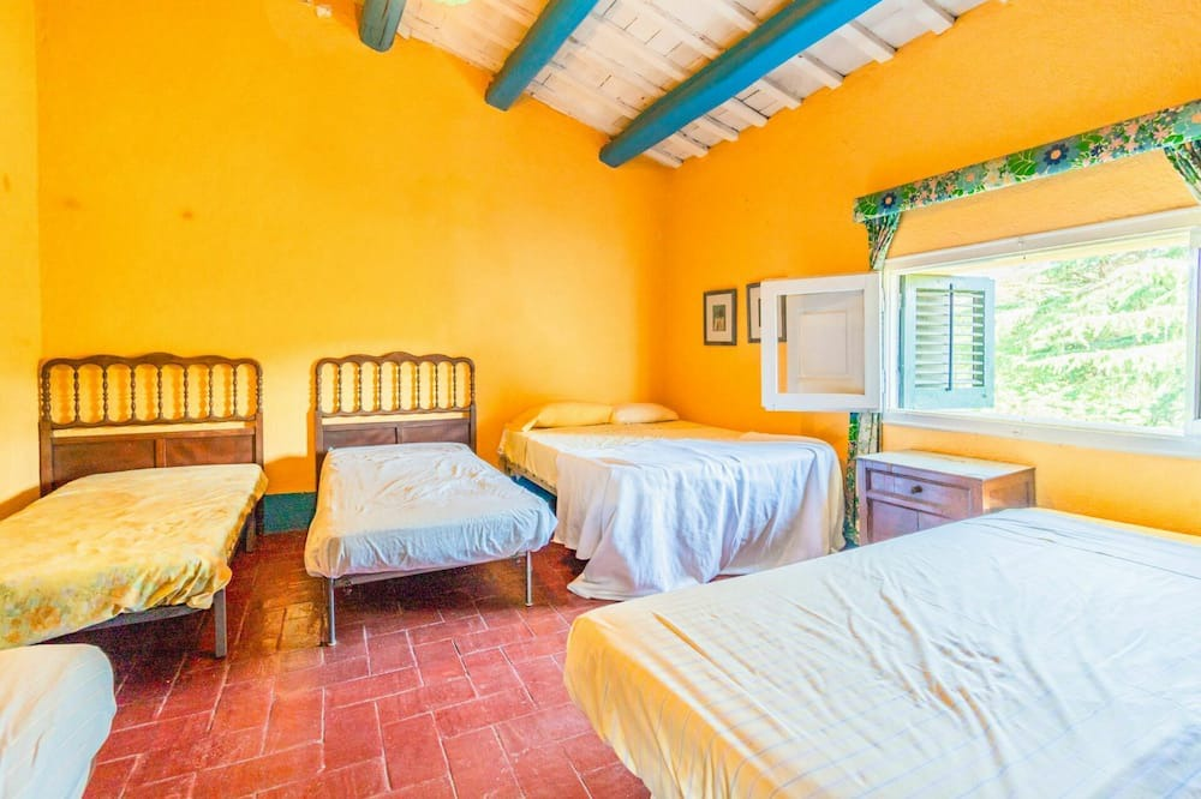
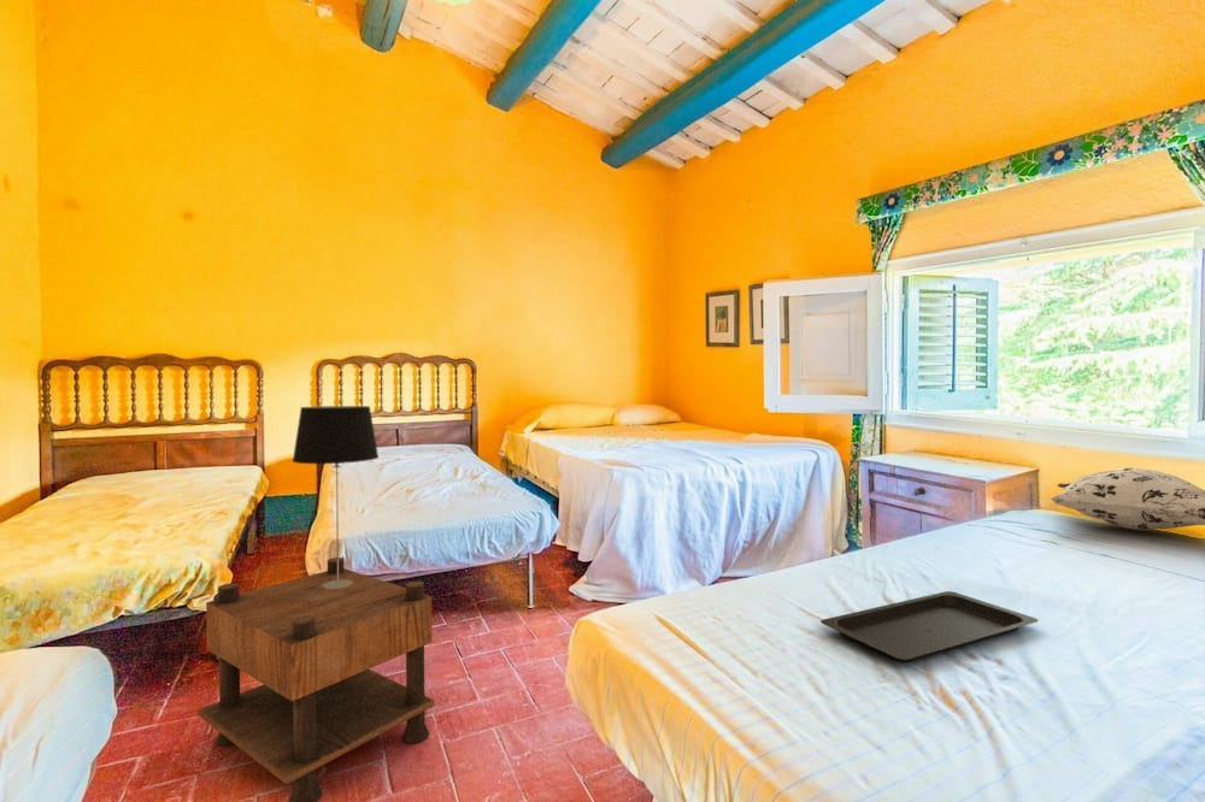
+ table lamp [292,405,380,589]
+ serving tray [819,590,1040,664]
+ nightstand [196,556,436,802]
+ decorative pillow [1048,467,1205,532]
